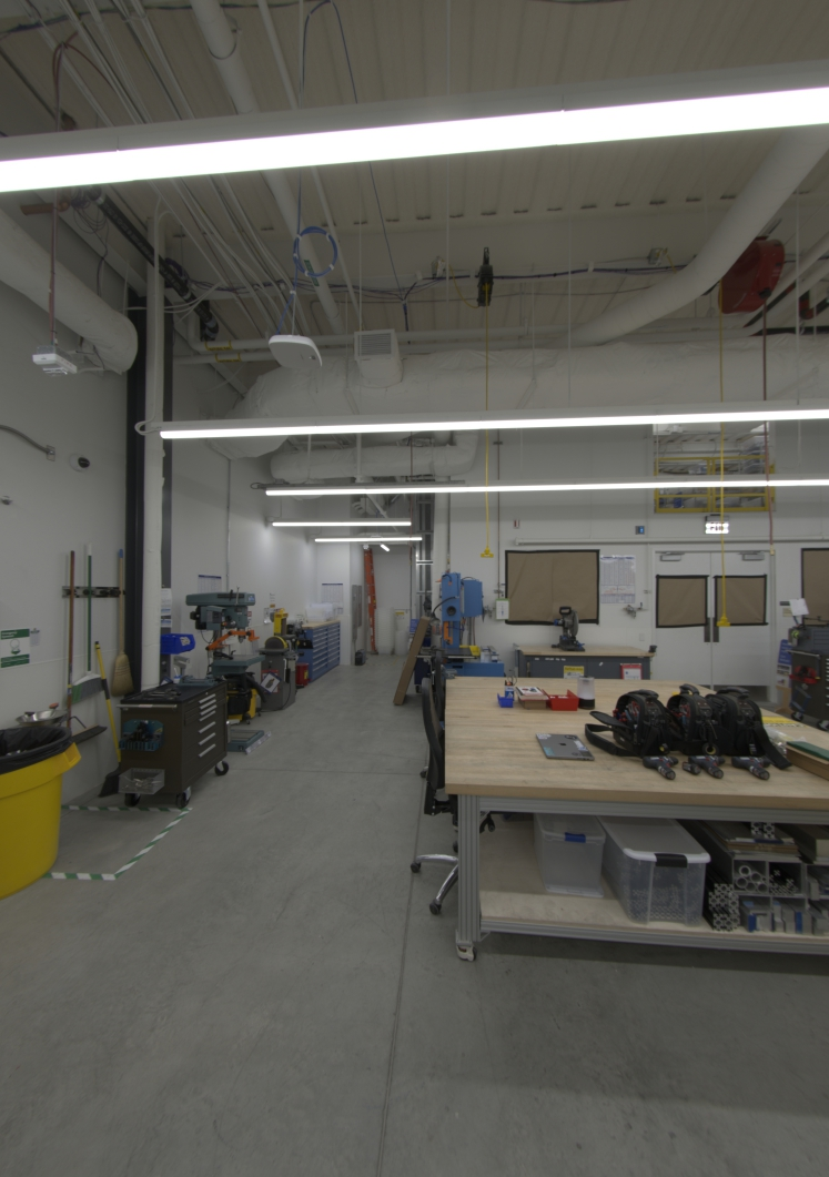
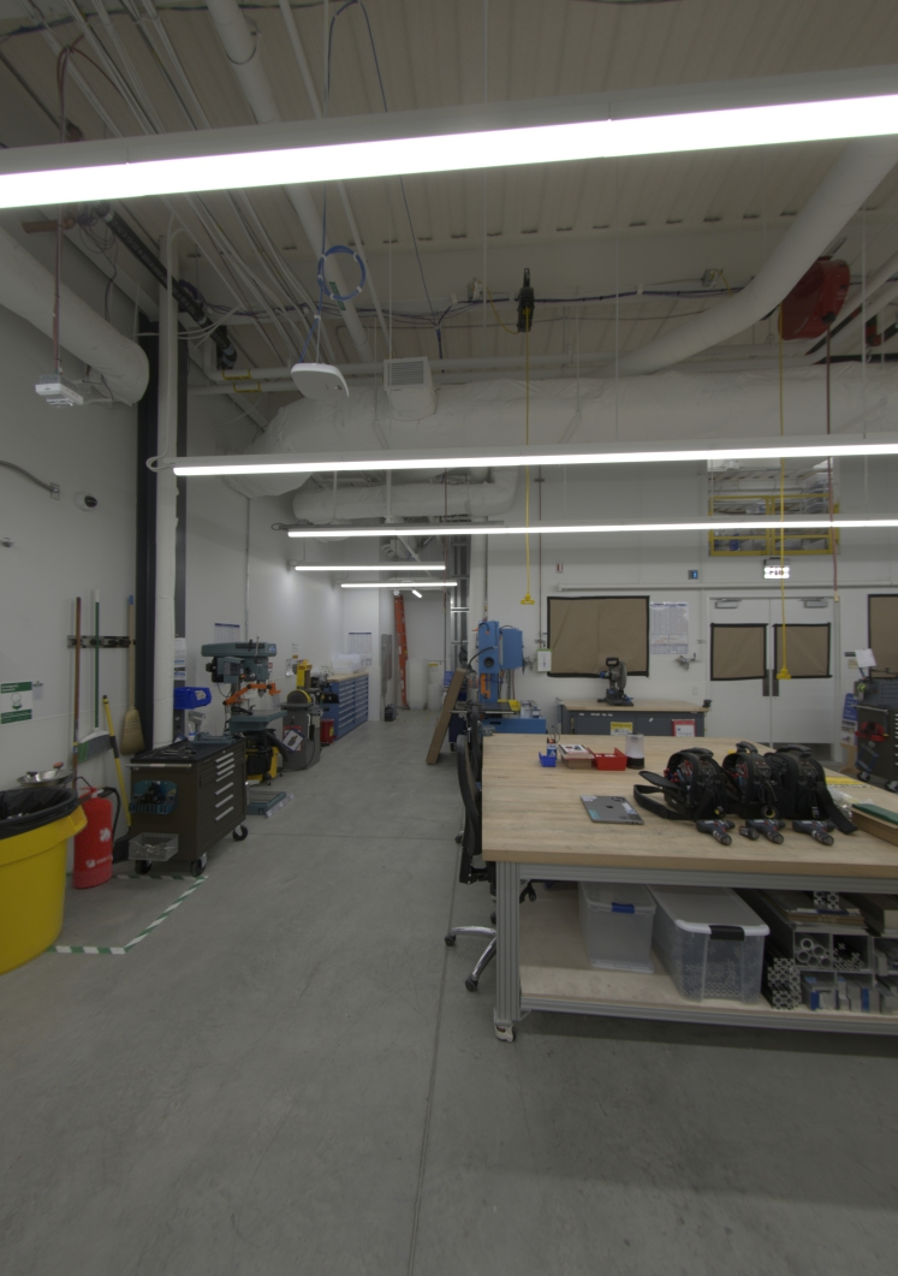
+ fire extinguisher [71,787,123,890]
